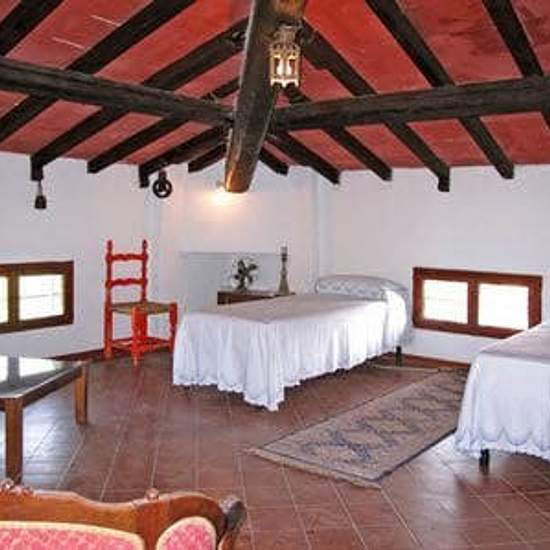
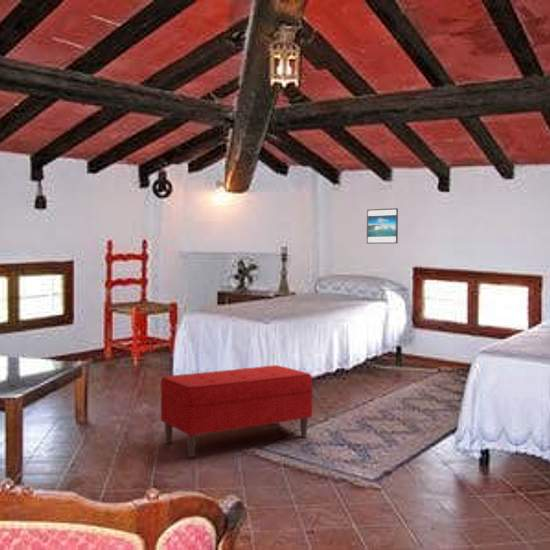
+ bench [160,364,314,458]
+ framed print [366,207,399,245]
